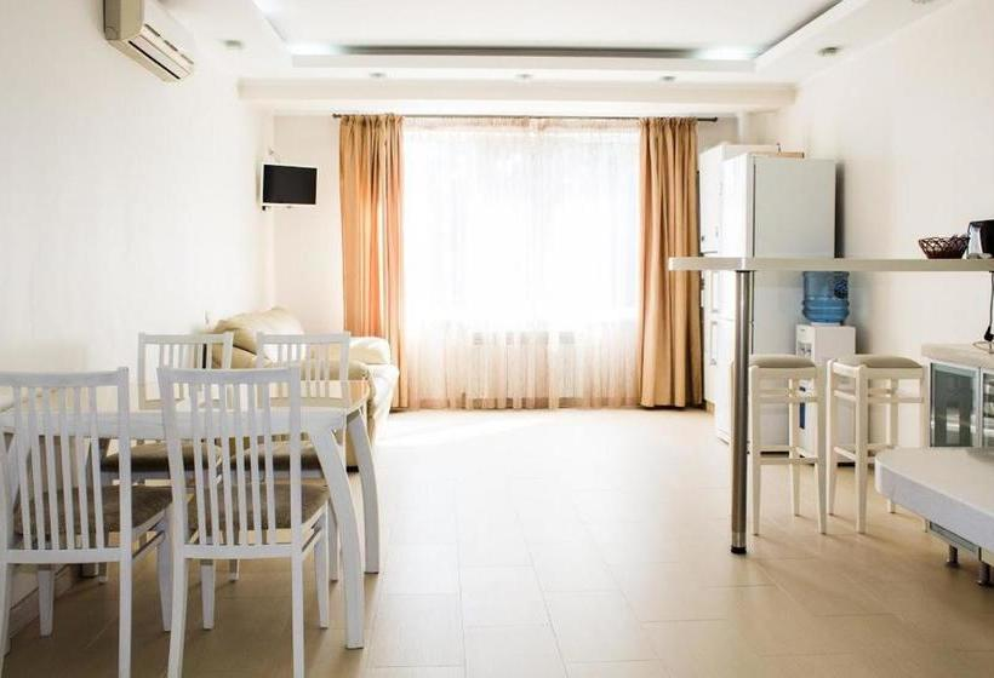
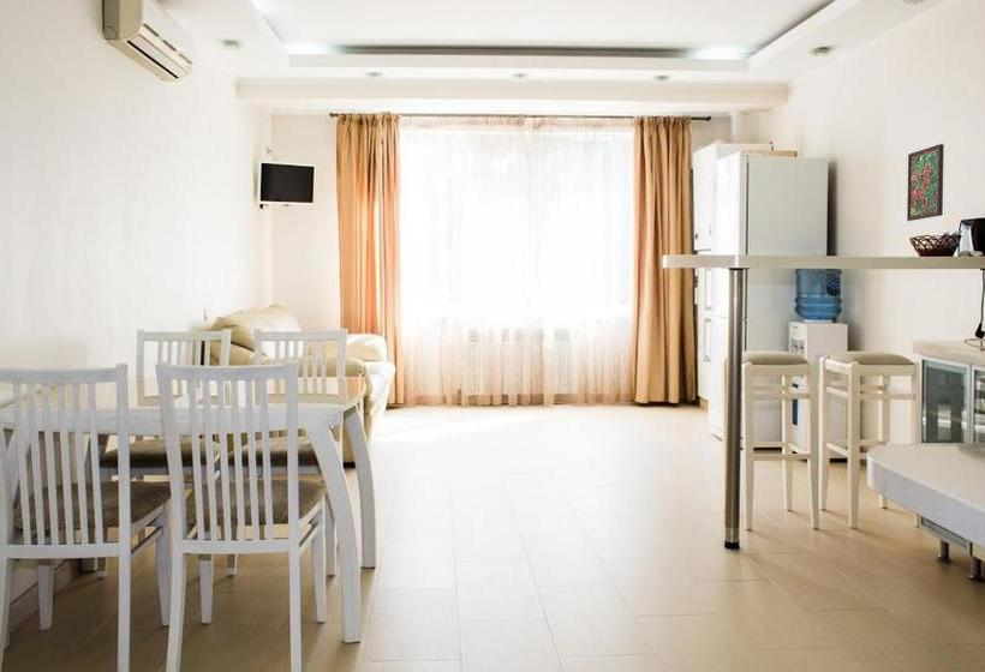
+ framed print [906,143,945,222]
